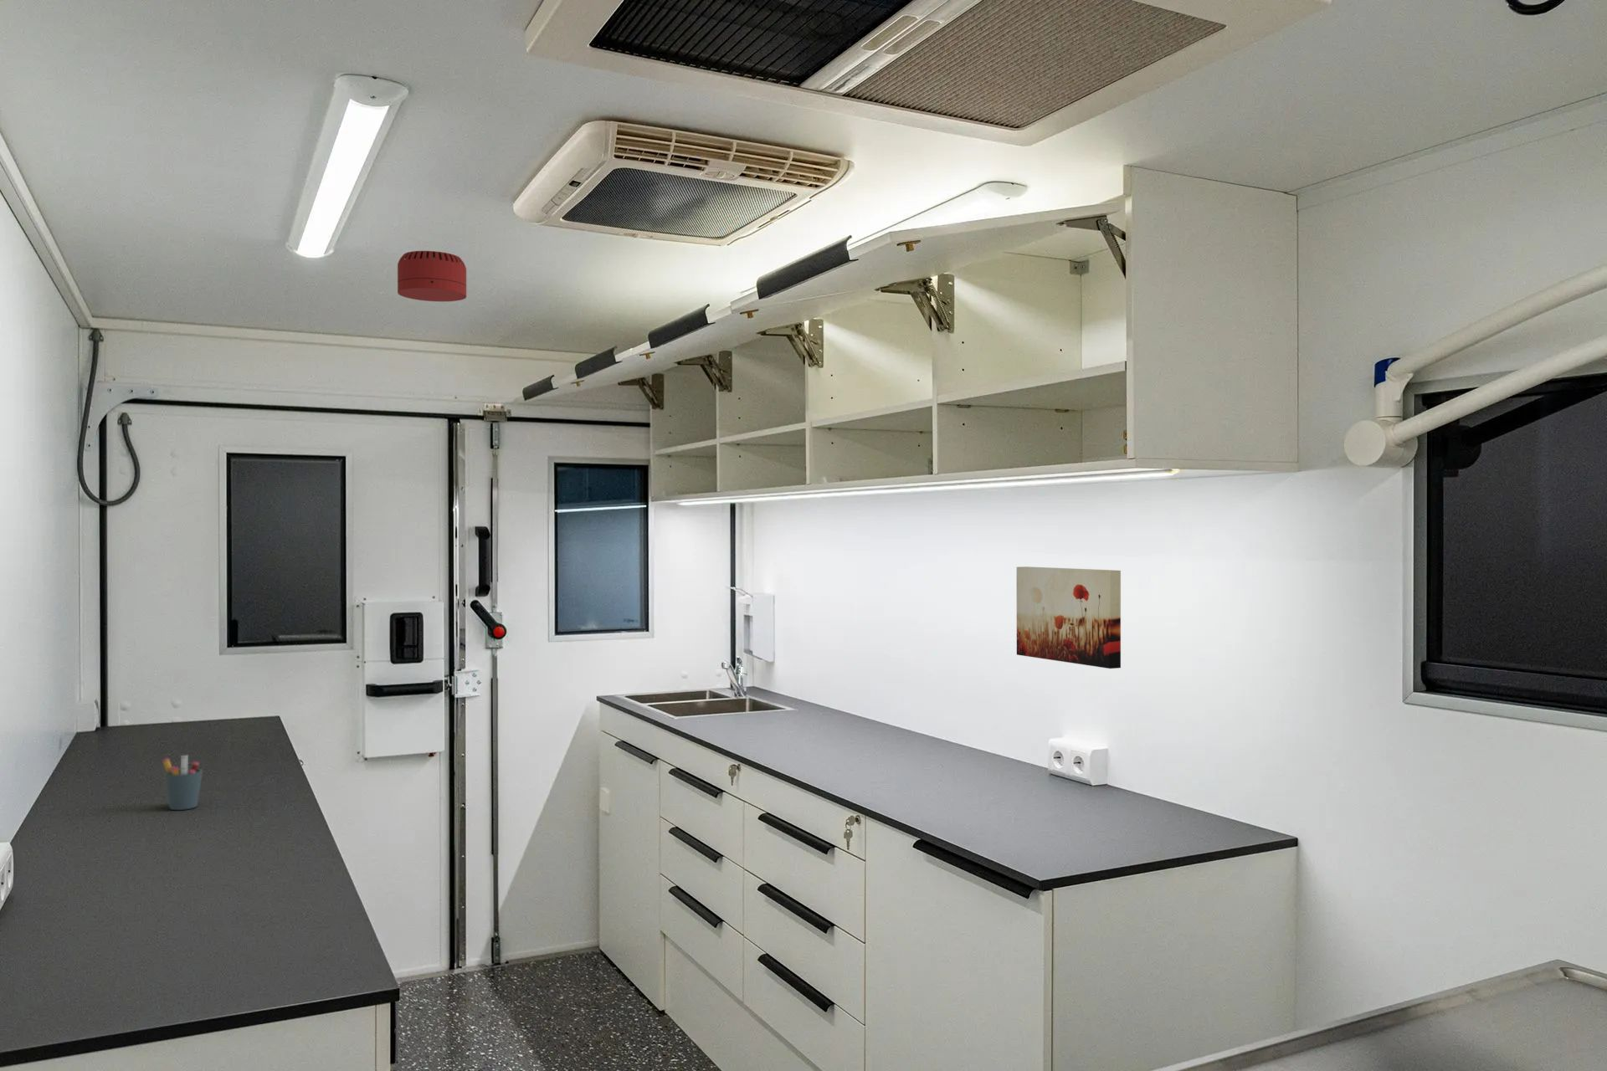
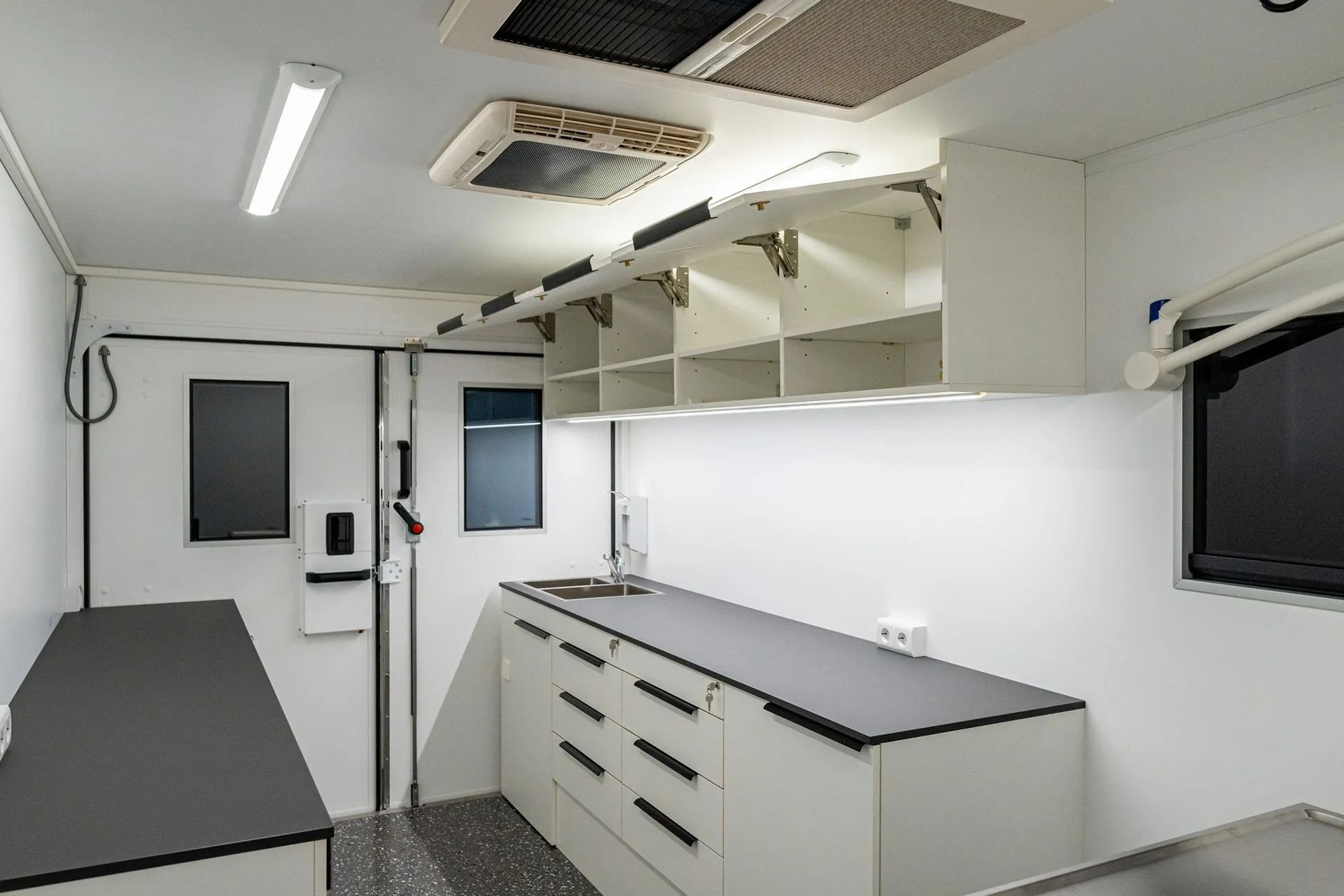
- wall art [1016,565,1122,669]
- smoke detector [397,250,468,302]
- pen holder [161,754,203,810]
